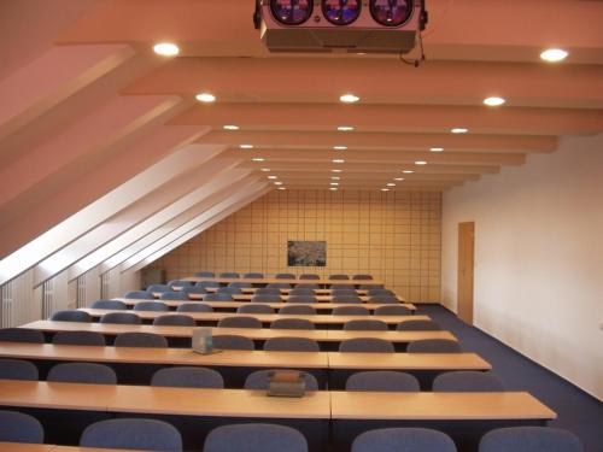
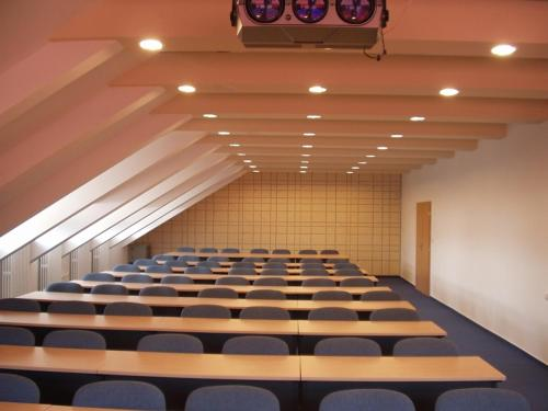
- wall art [286,240,328,268]
- book stack [265,370,308,399]
- binder [191,325,226,356]
